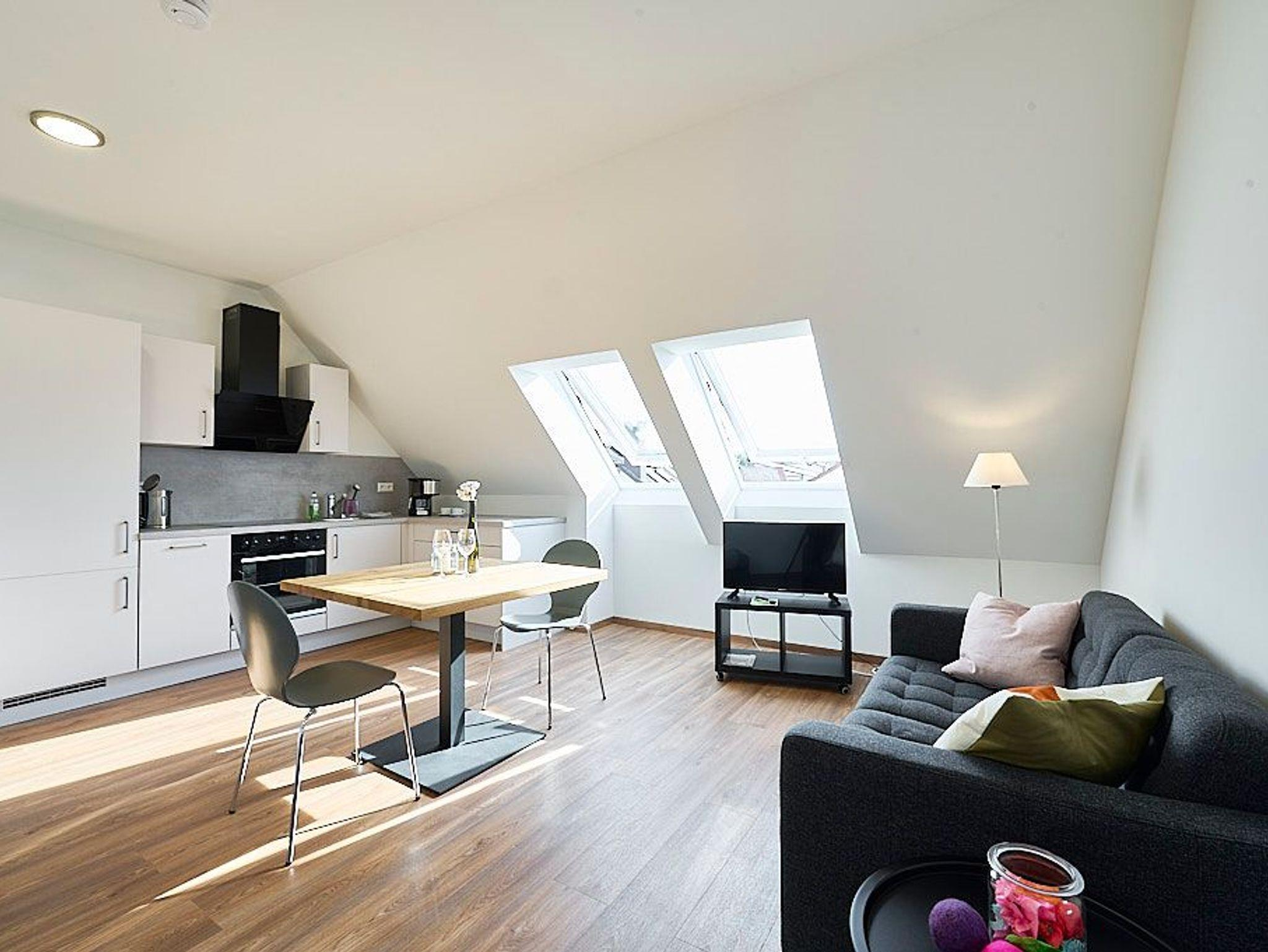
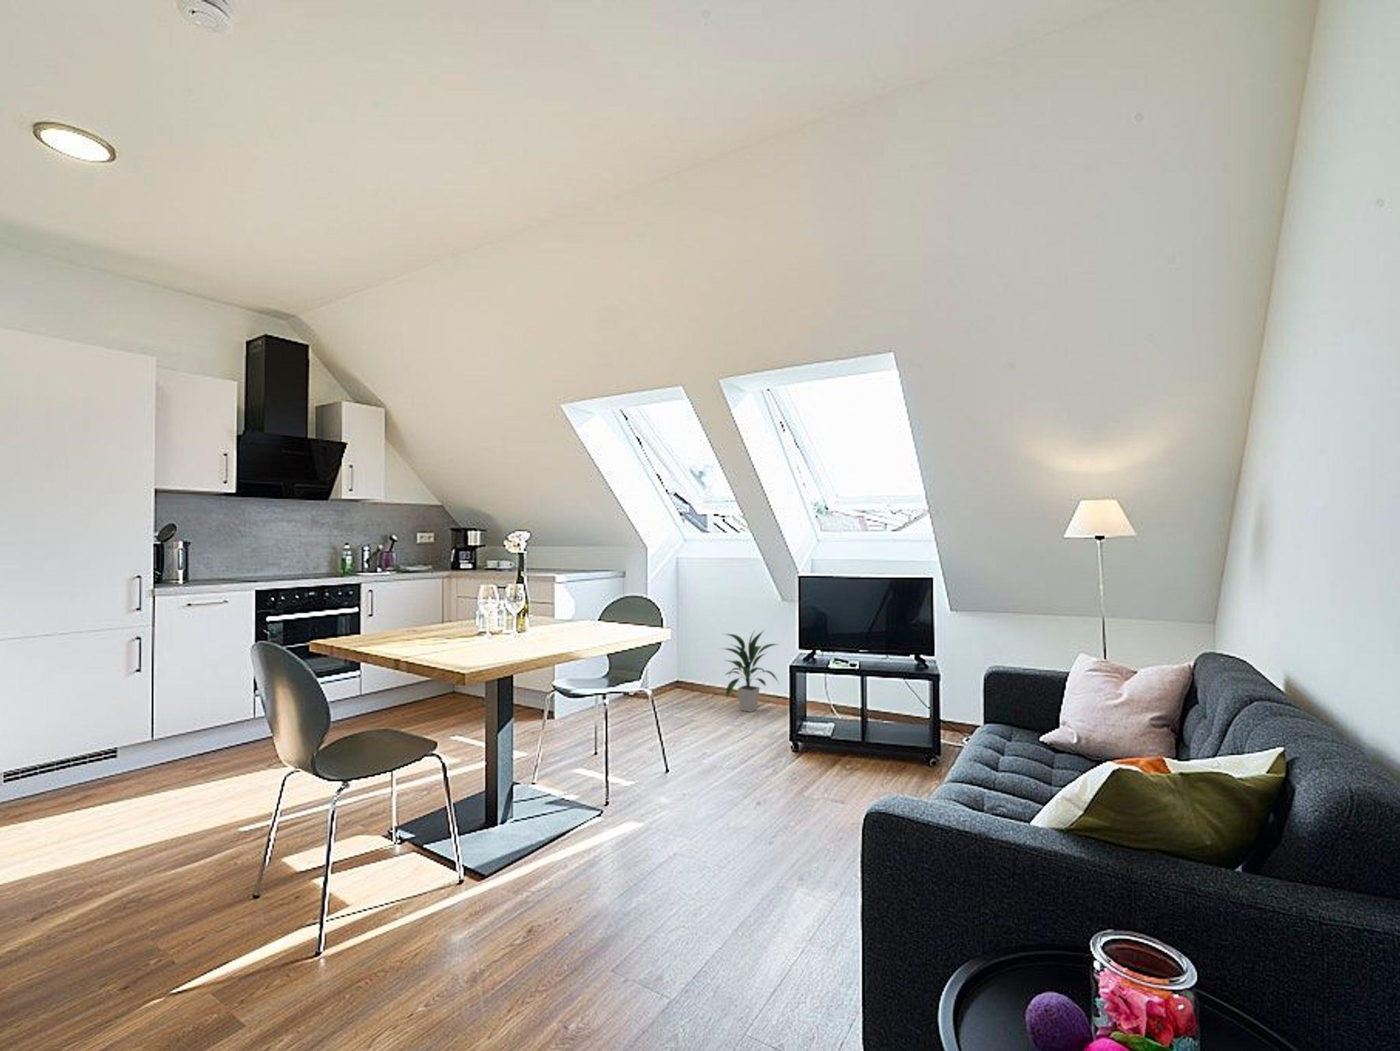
+ indoor plant [718,628,781,713]
